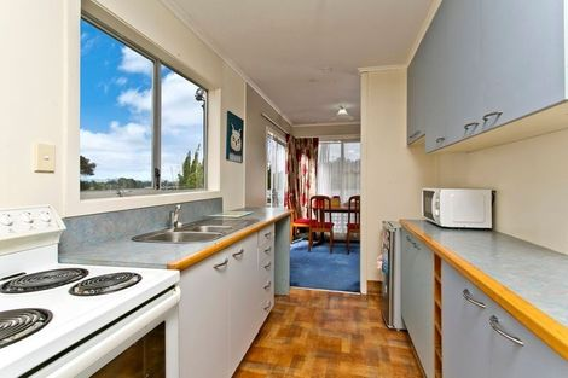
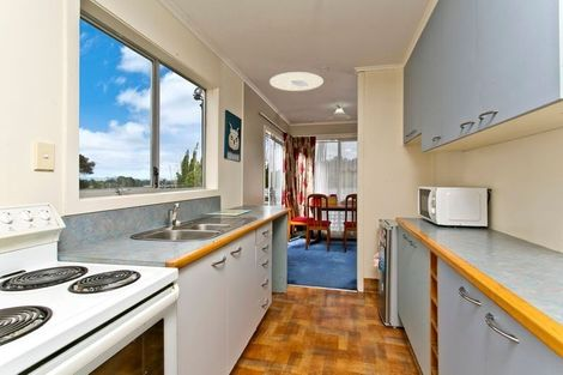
+ ceiling light [268,71,325,92]
